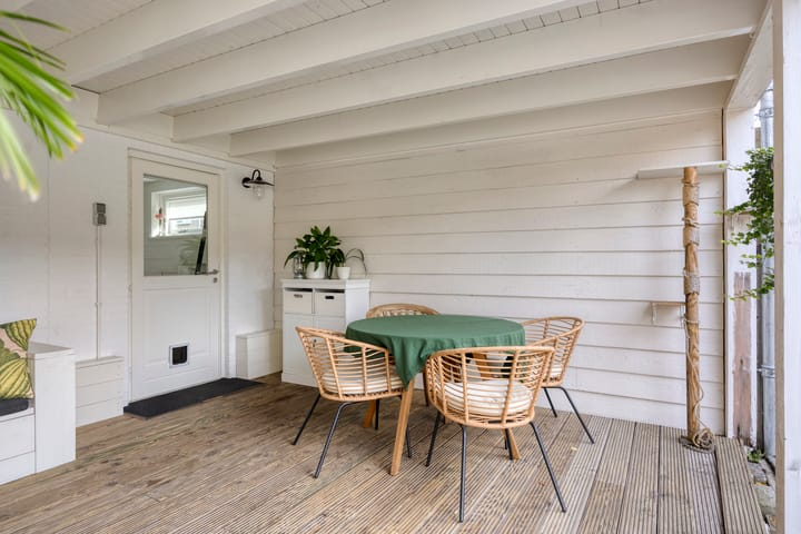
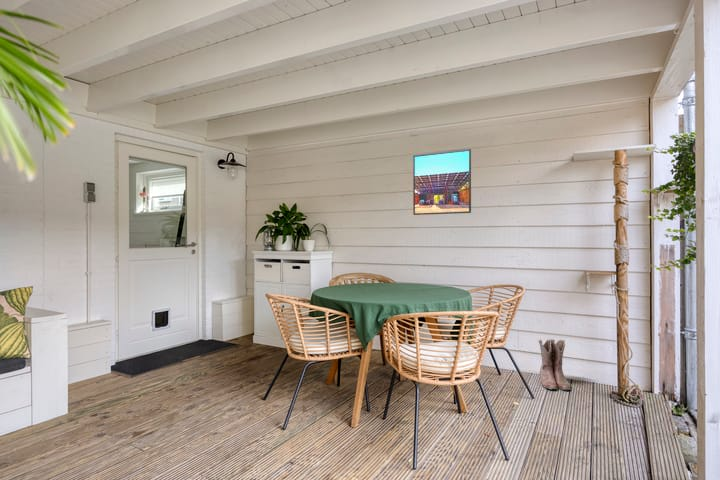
+ boots [538,338,572,391]
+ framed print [412,148,472,216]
